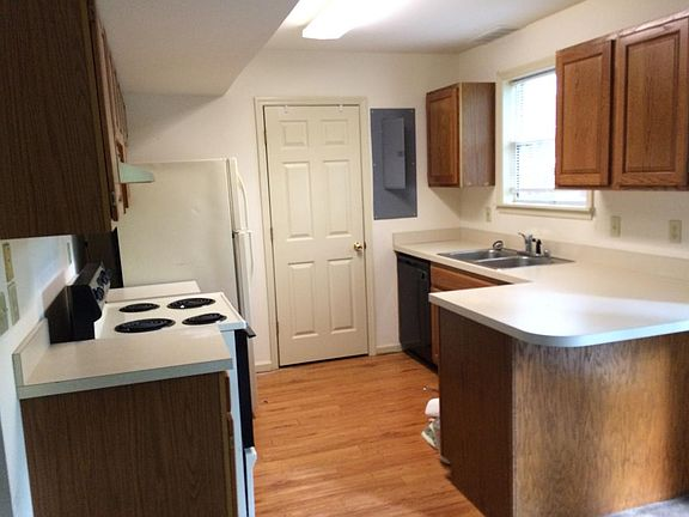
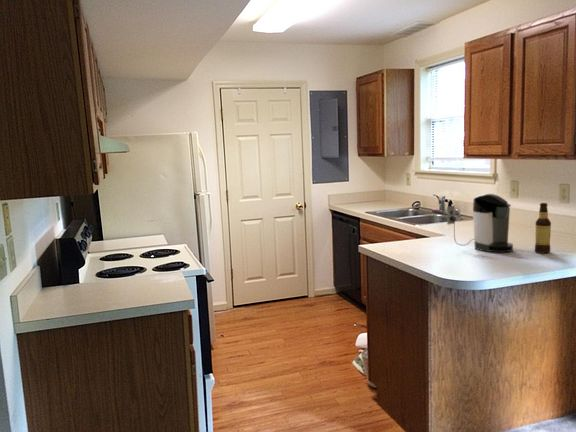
+ bottle [534,202,552,254]
+ coffee maker [446,193,514,253]
